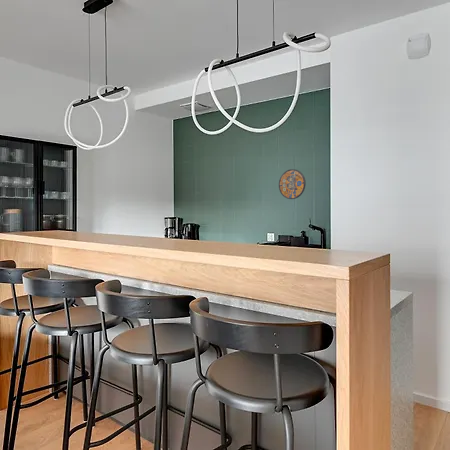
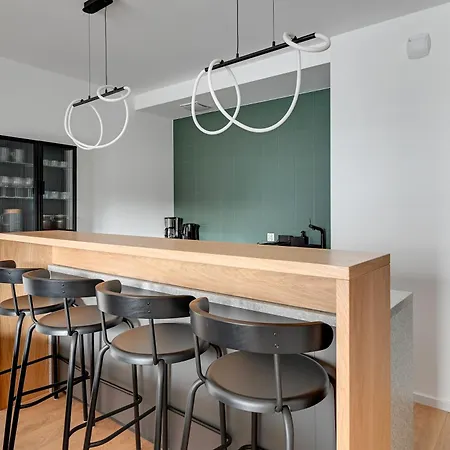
- manhole cover [278,168,307,200]
